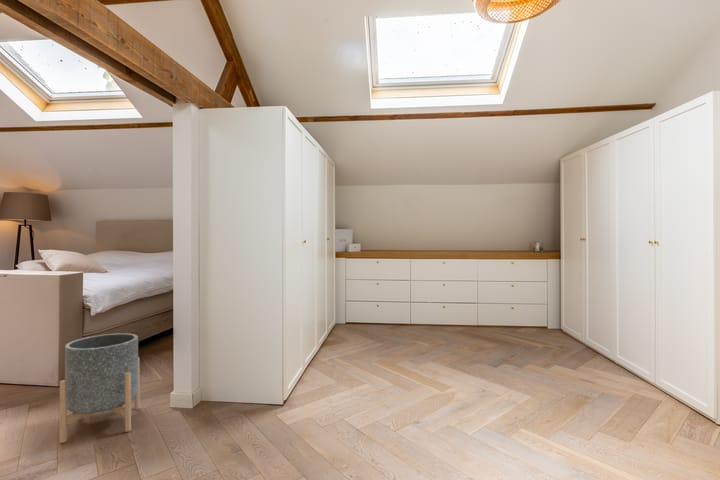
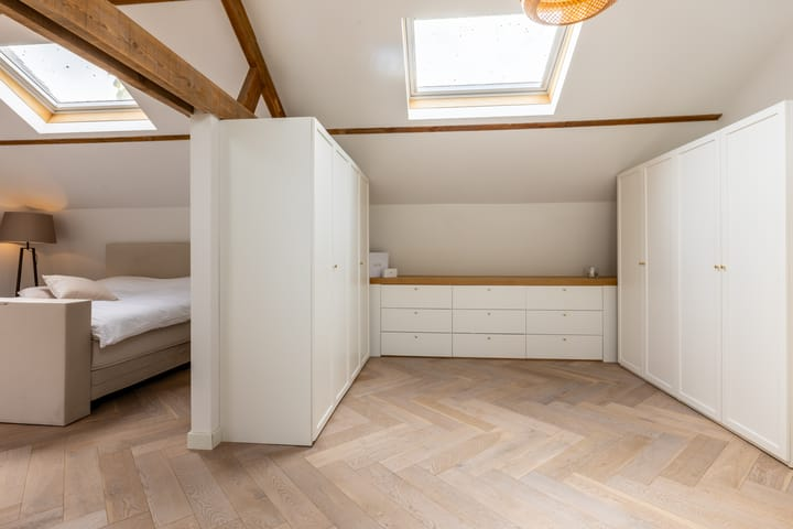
- planter [59,332,141,444]
